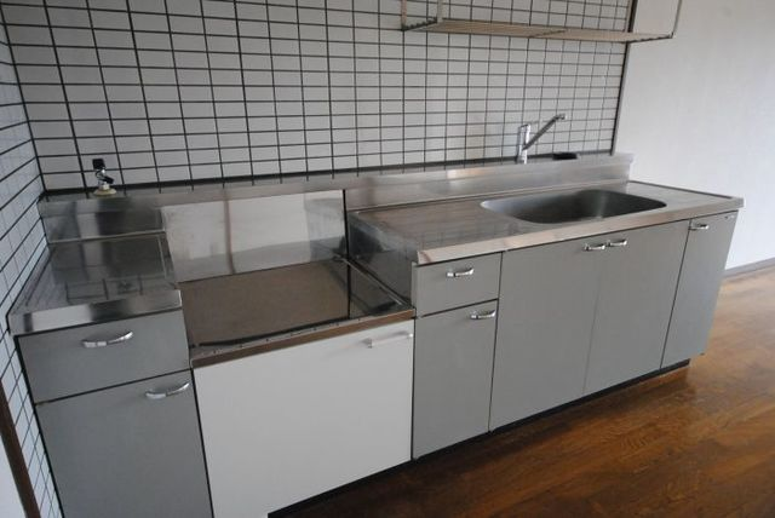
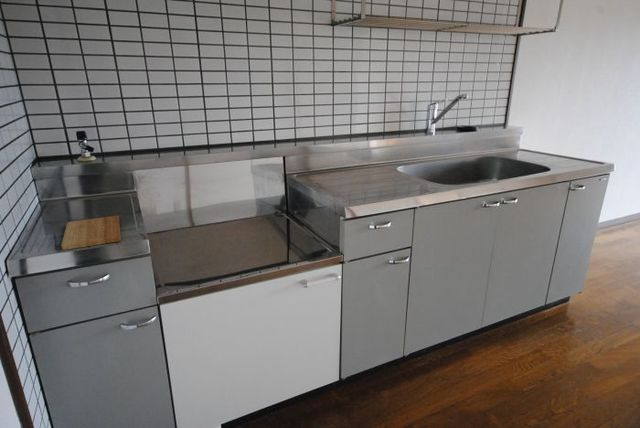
+ cutting board [60,215,122,251]
